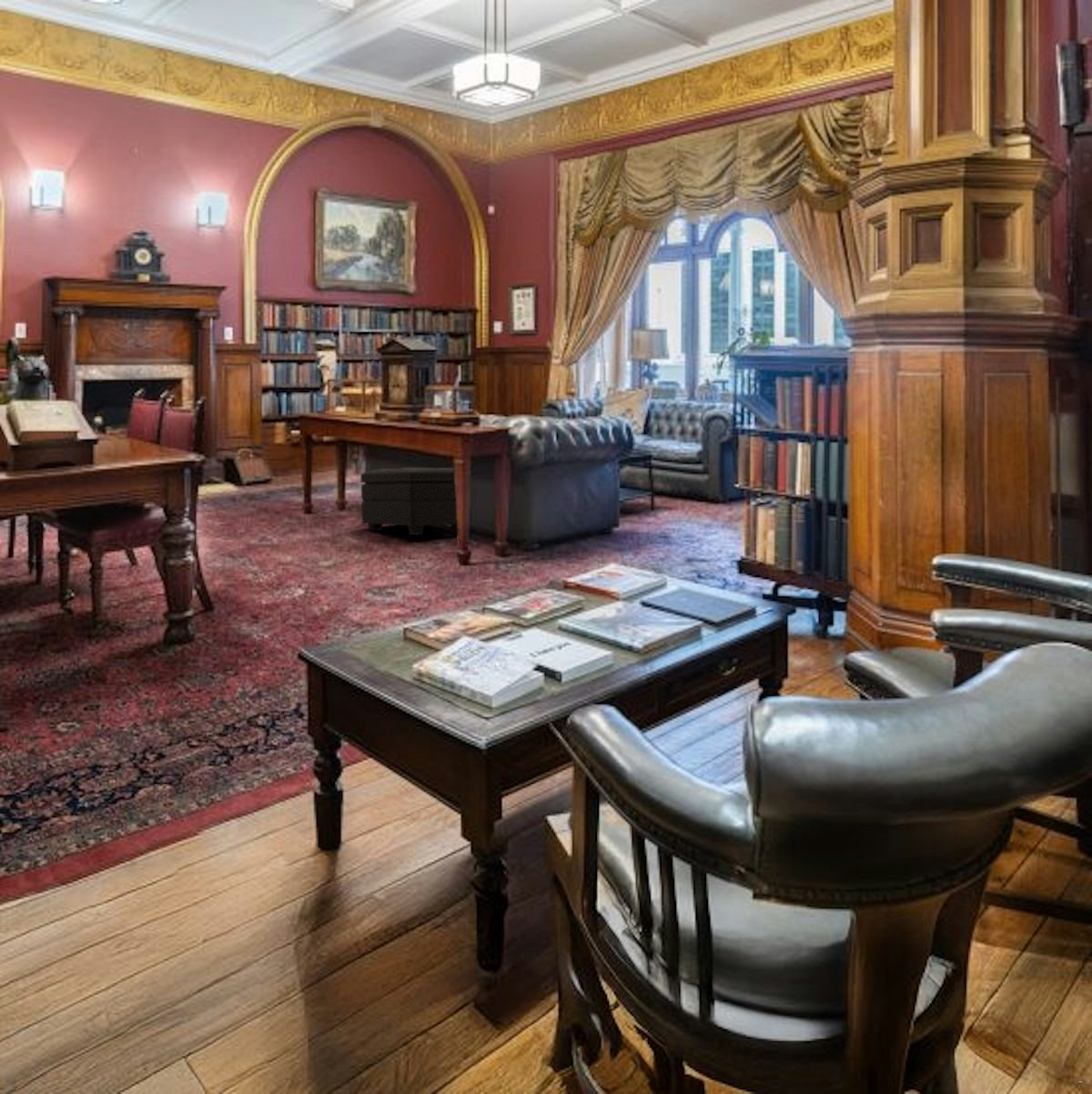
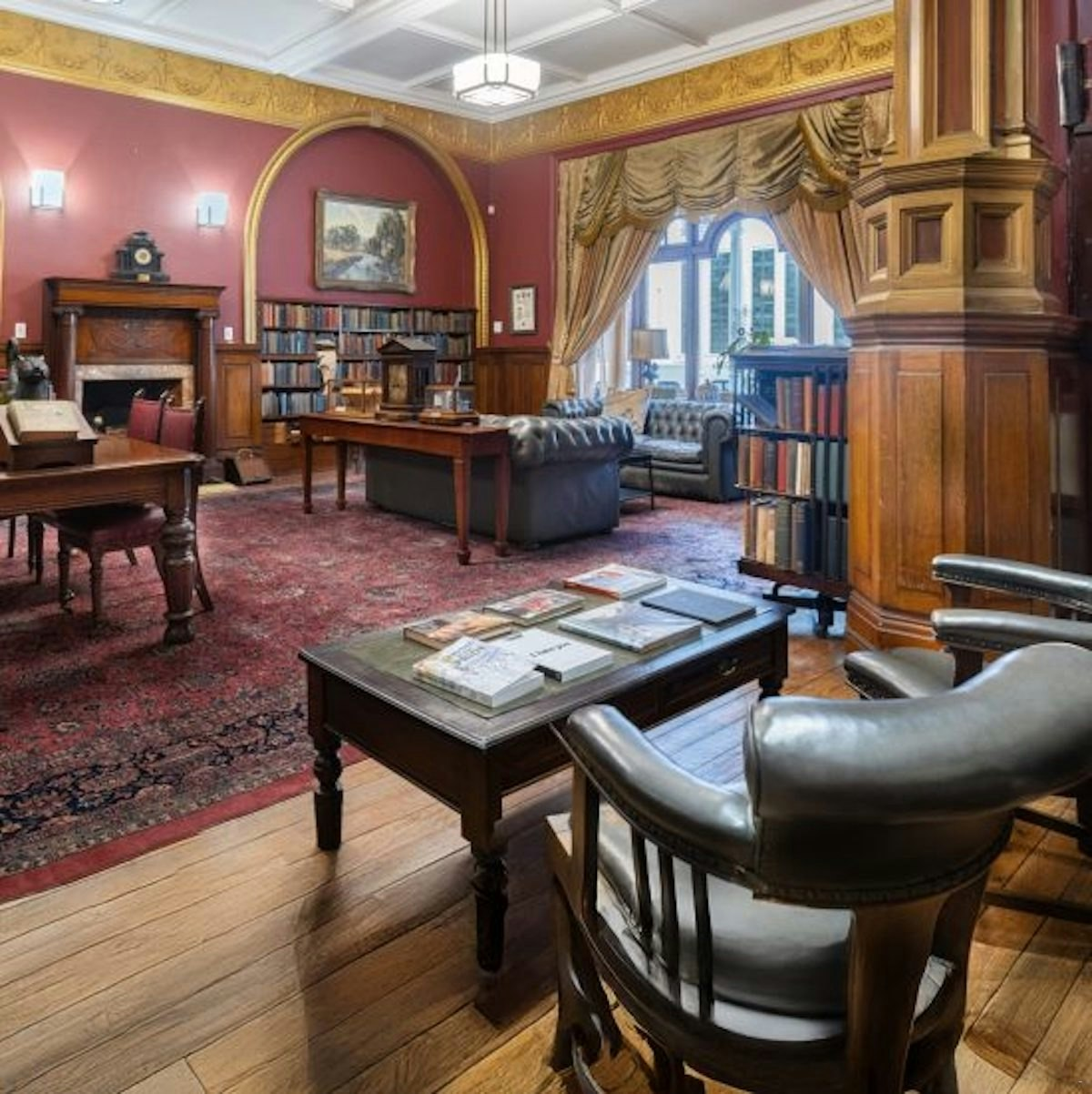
- footstool [359,467,473,536]
